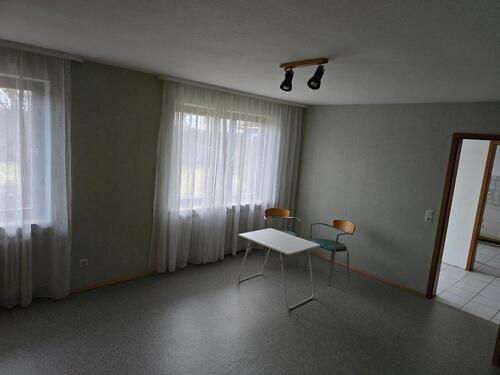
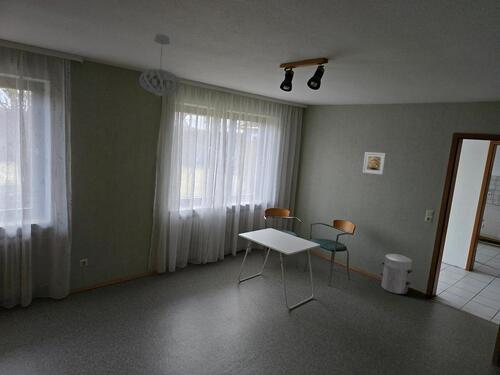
+ waste bin [380,252,414,295]
+ pendant light [138,33,181,98]
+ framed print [362,151,387,176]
